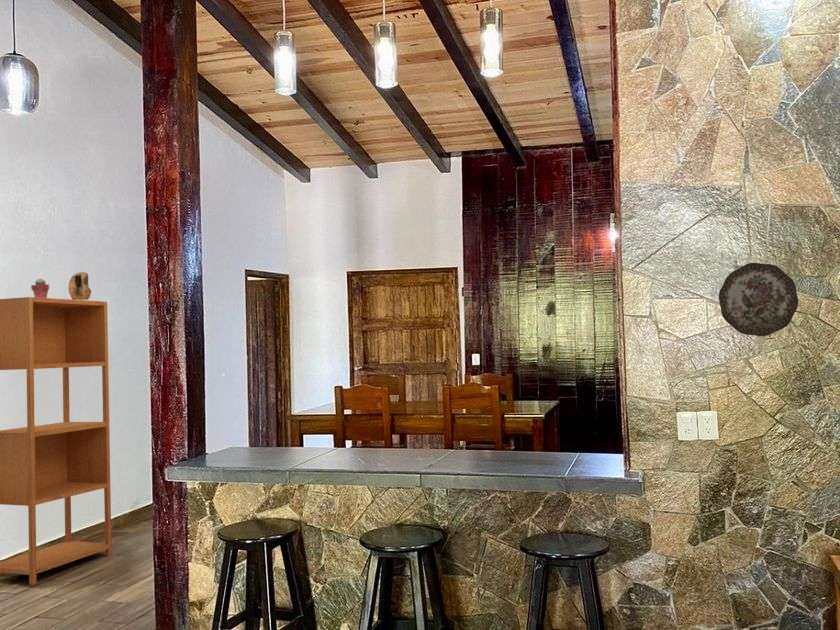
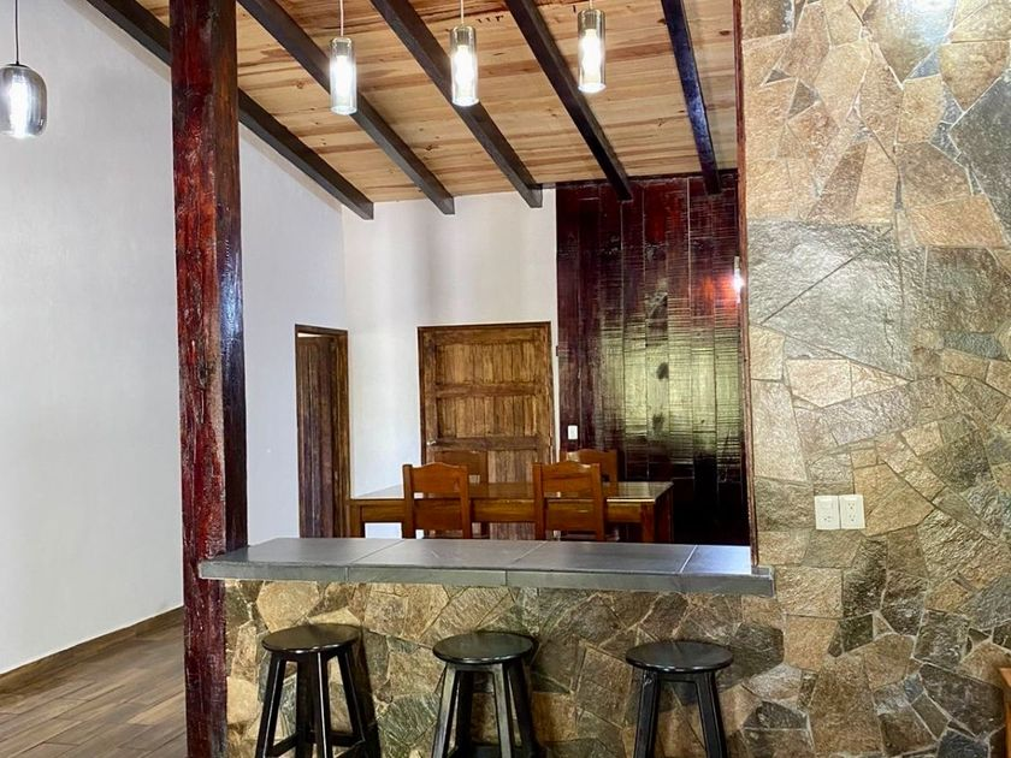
- potted succulent [30,278,50,298]
- decorative plate [718,262,799,337]
- bookend [68,271,92,301]
- bookcase [0,296,113,585]
